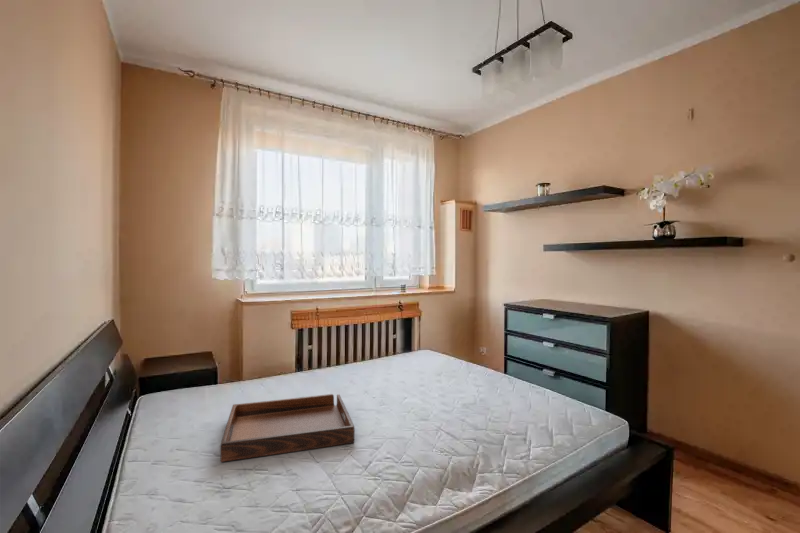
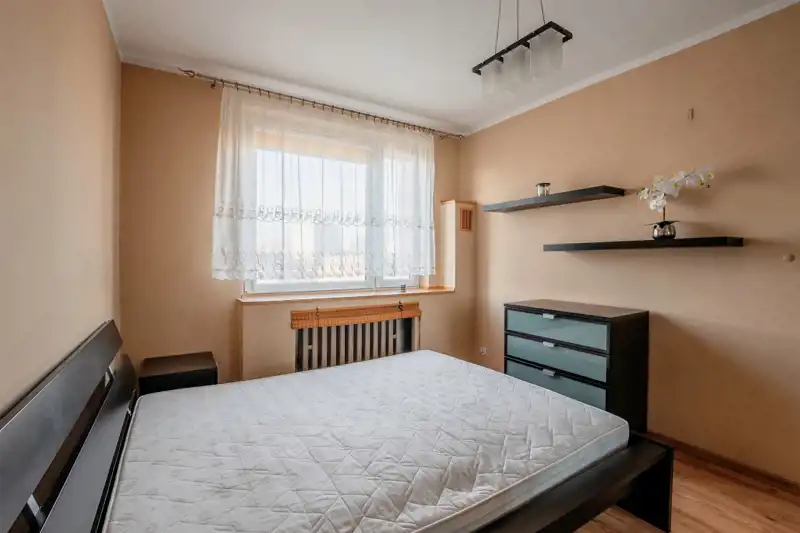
- serving tray [220,393,356,463]
